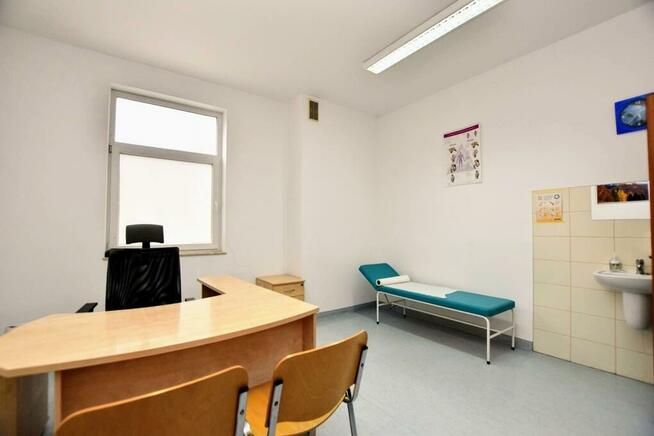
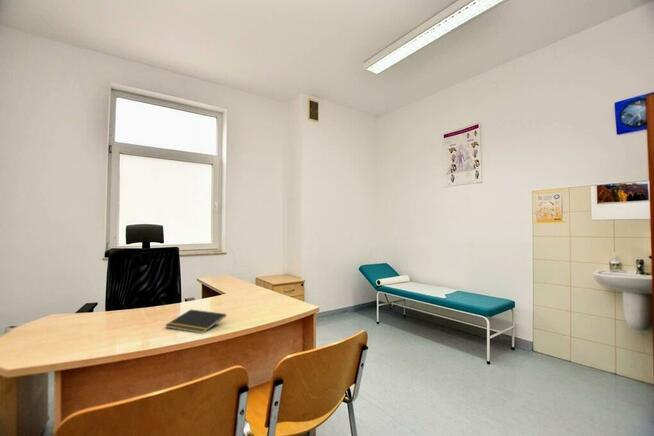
+ notepad [165,309,227,334]
